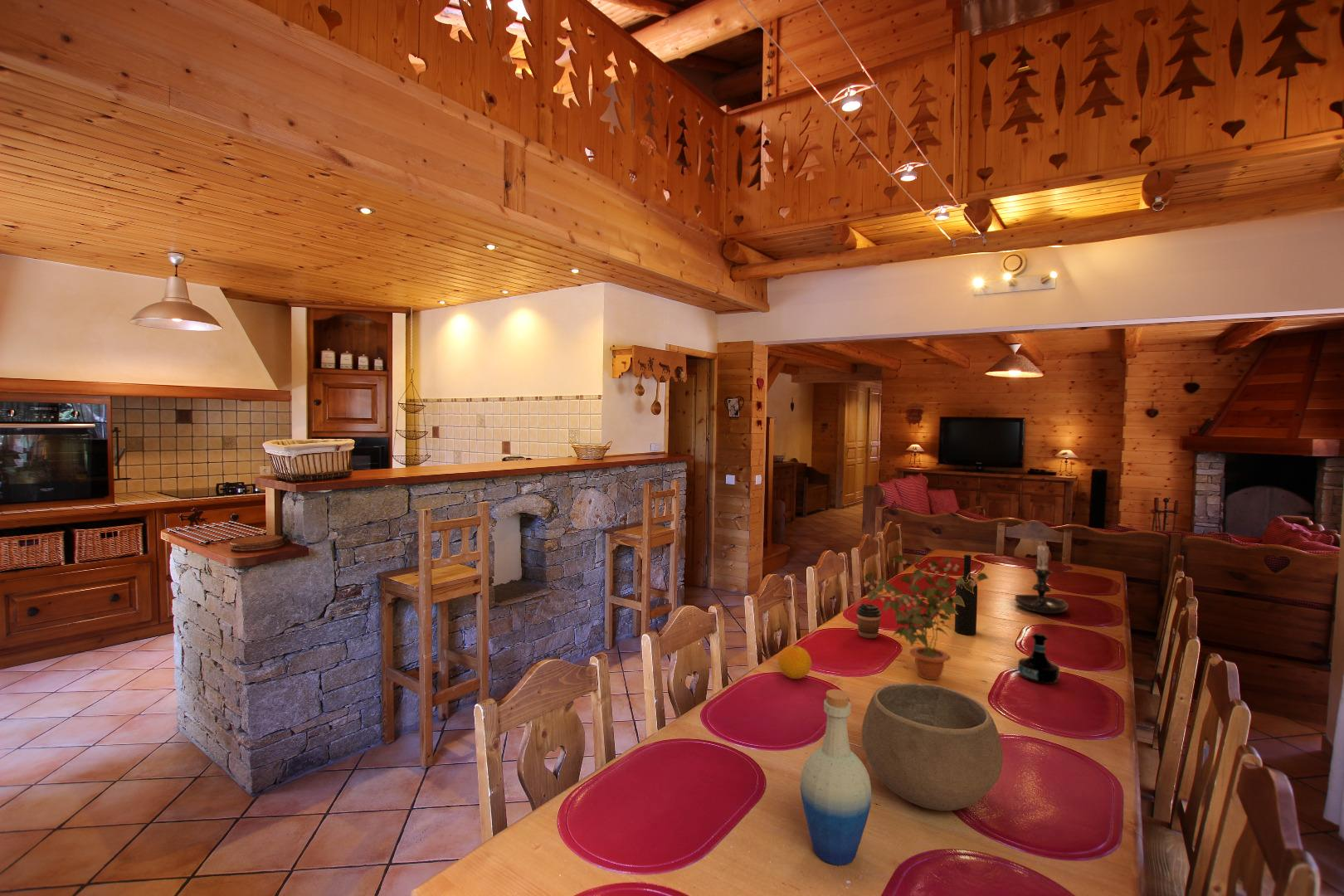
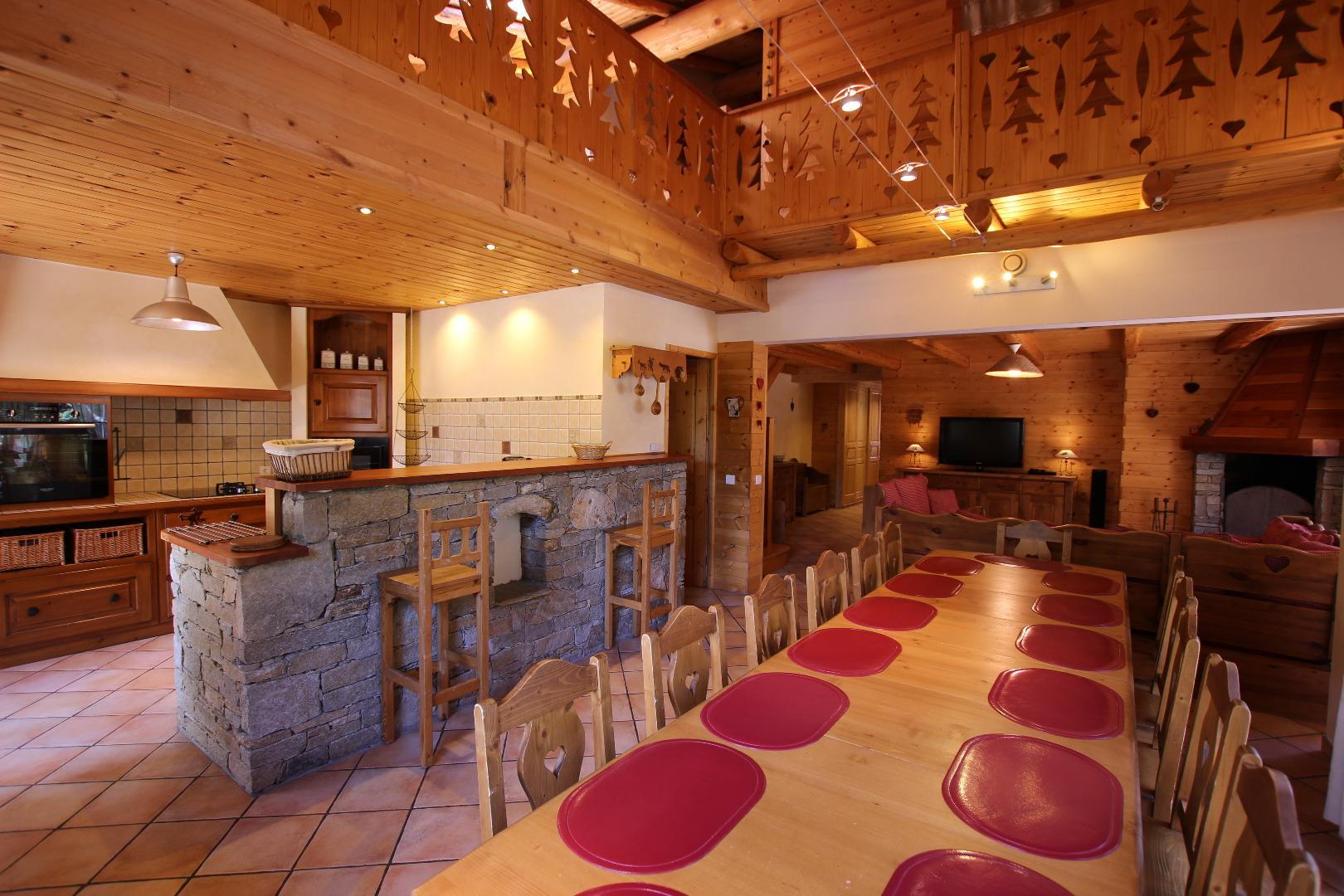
- tequila bottle [1017,632,1060,684]
- potted plant [863,553,990,680]
- wine bottle [954,554,978,635]
- fruit [777,645,812,679]
- coffee cup [855,602,882,639]
- bowl [861,682,1004,811]
- bottle [800,689,873,866]
- candle holder [1014,541,1069,614]
